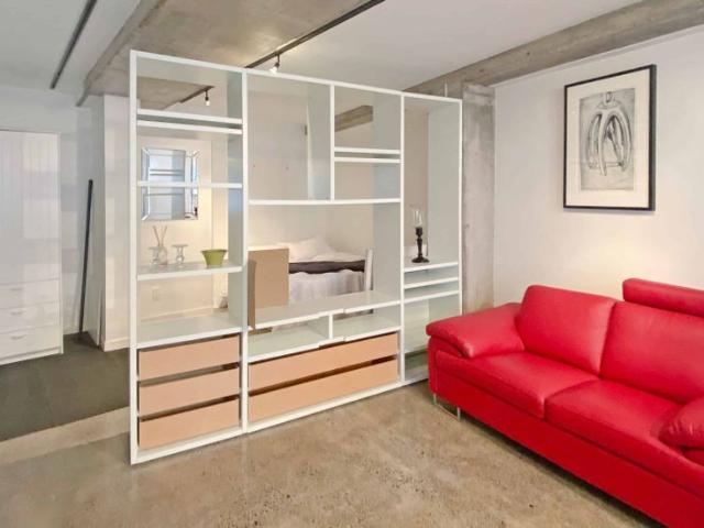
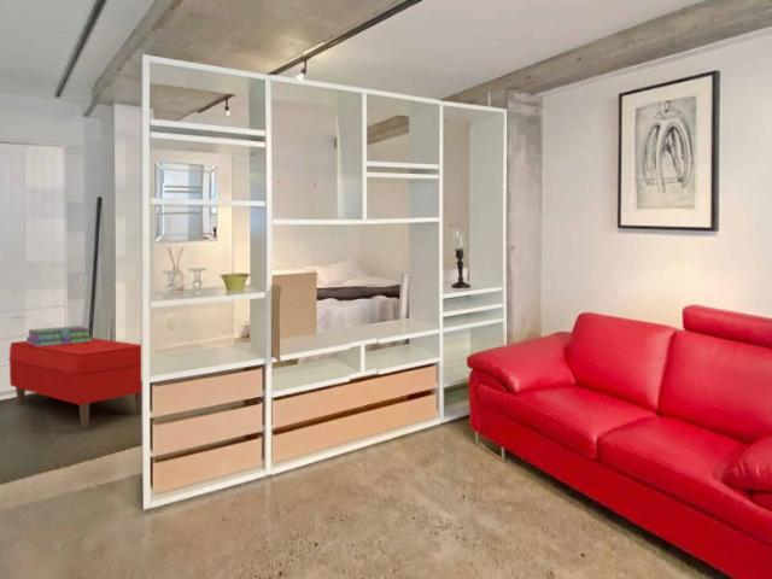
+ stack of books [25,324,93,346]
+ bench [7,337,142,428]
